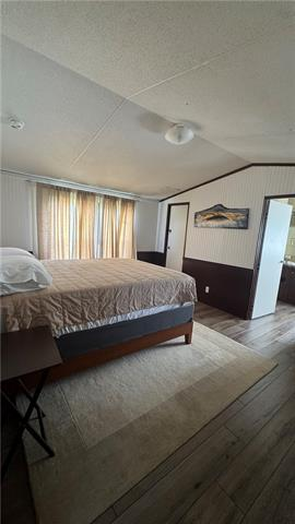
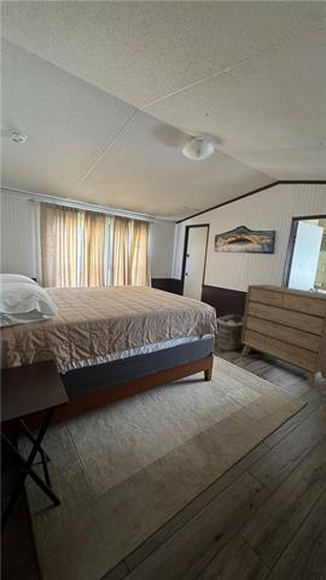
+ clothes hamper [216,313,244,352]
+ dresser [240,284,326,390]
